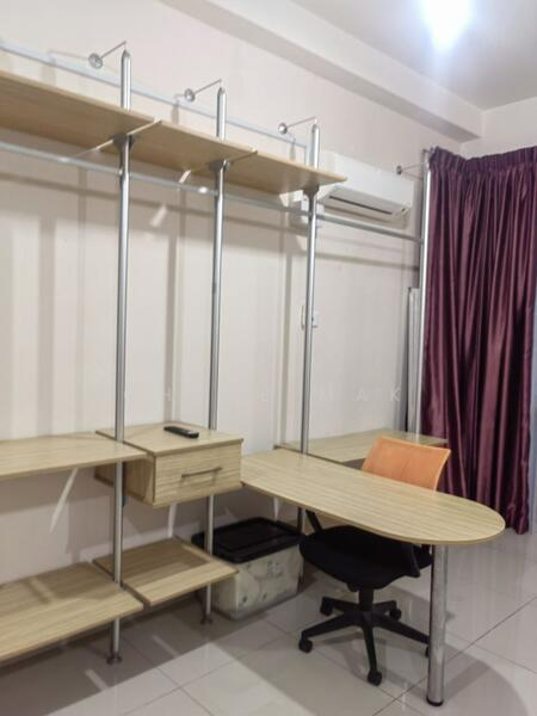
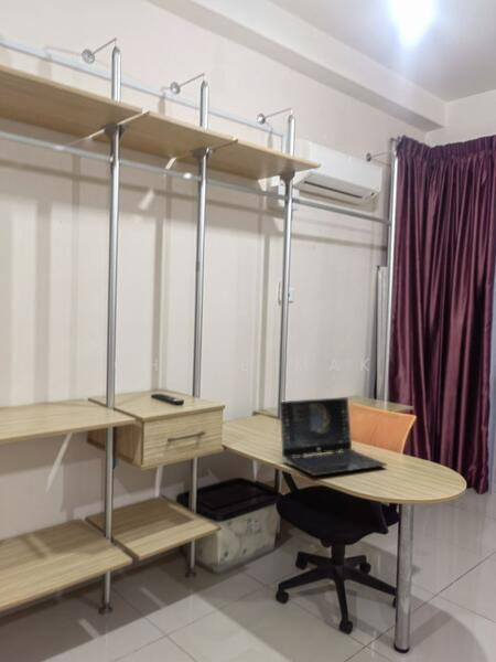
+ laptop computer [278,396,388,477]
